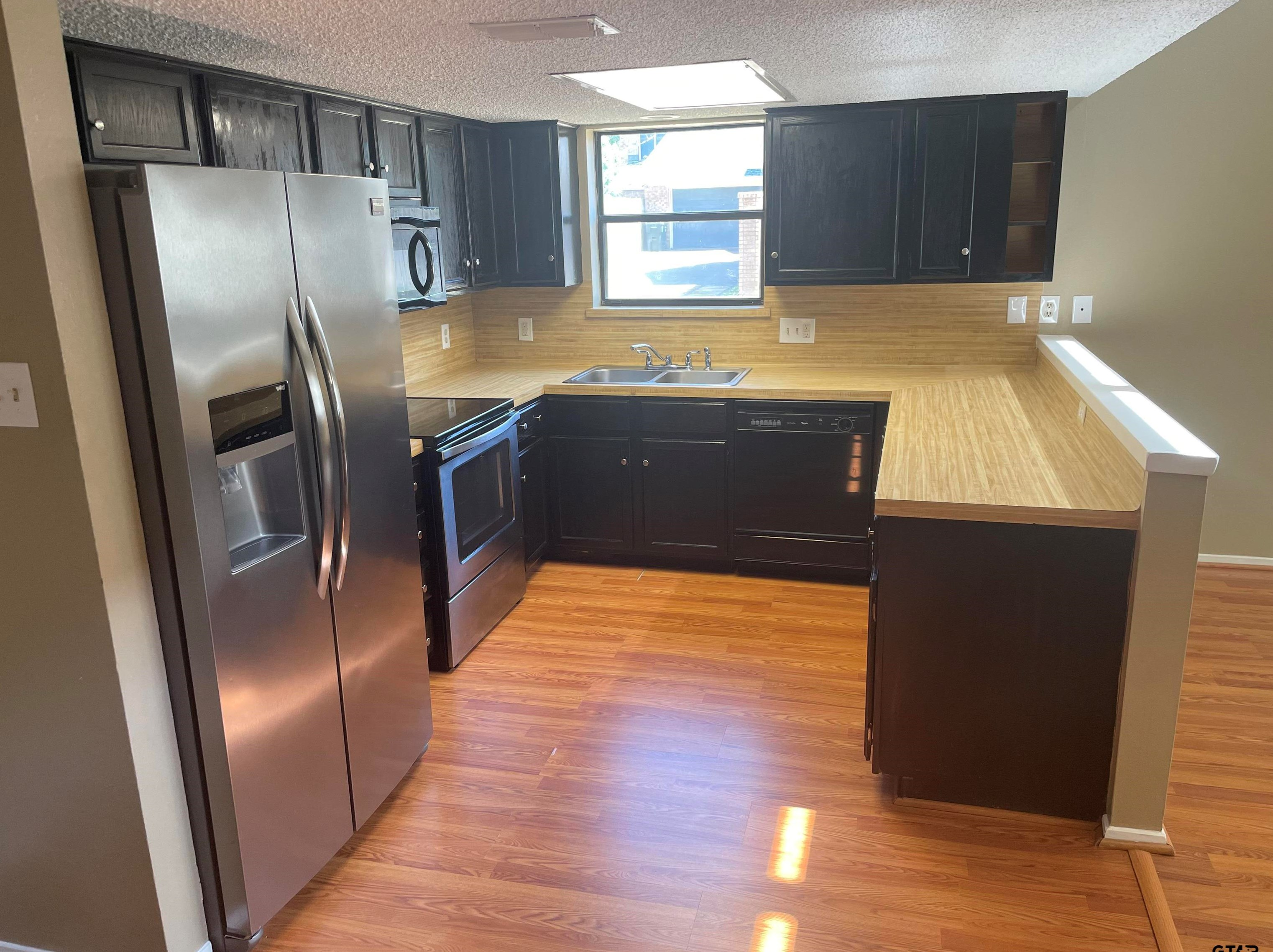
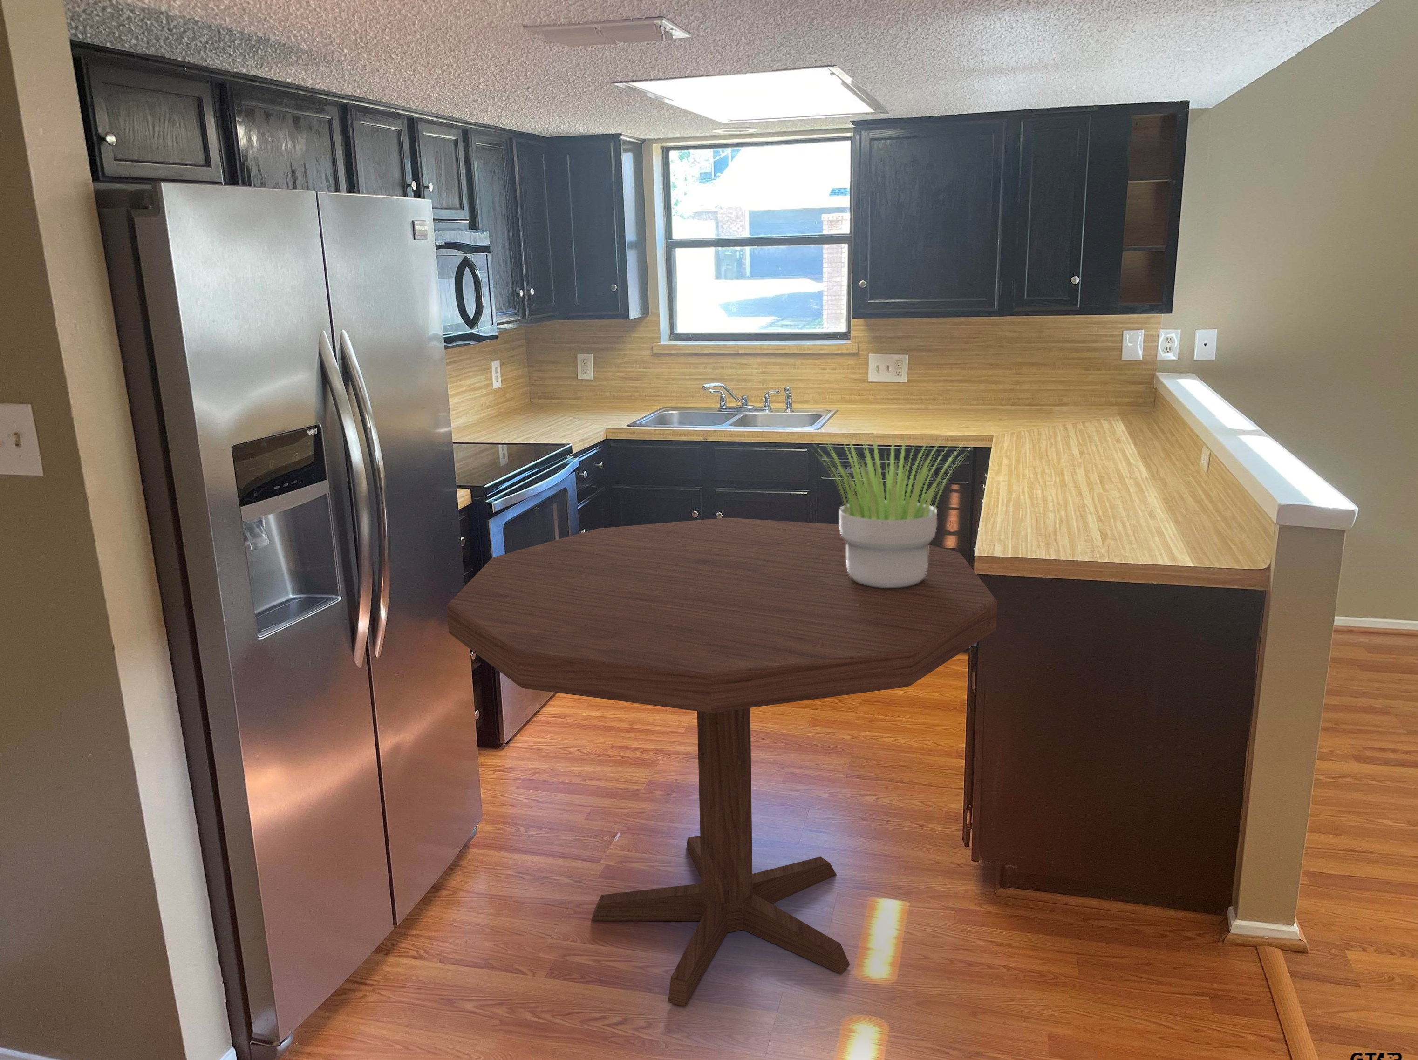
+ dining table [447,518,998,1007]
+ potted plant [809,433,974,588]
